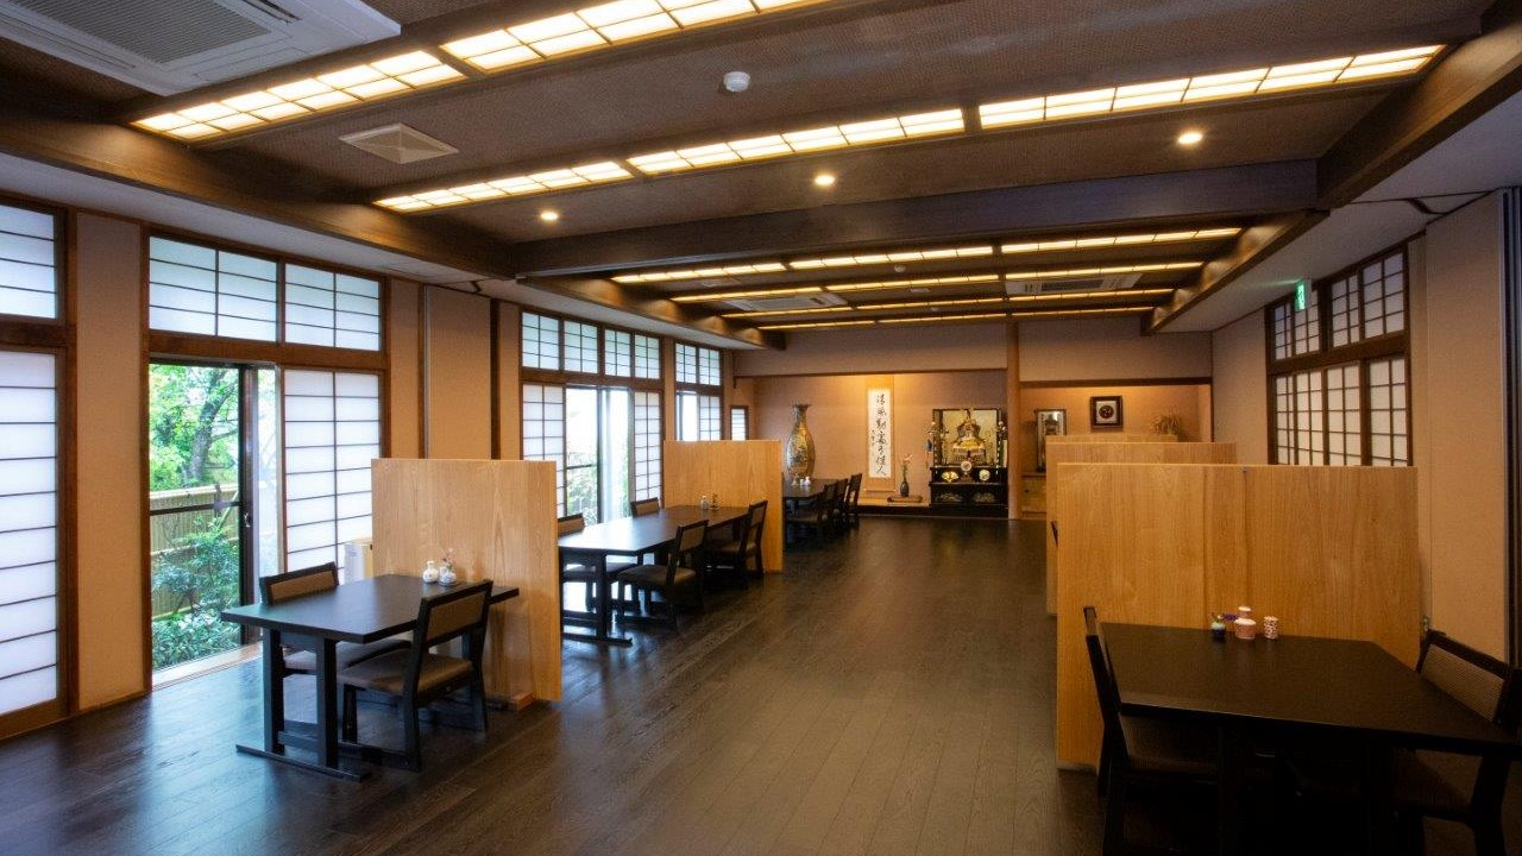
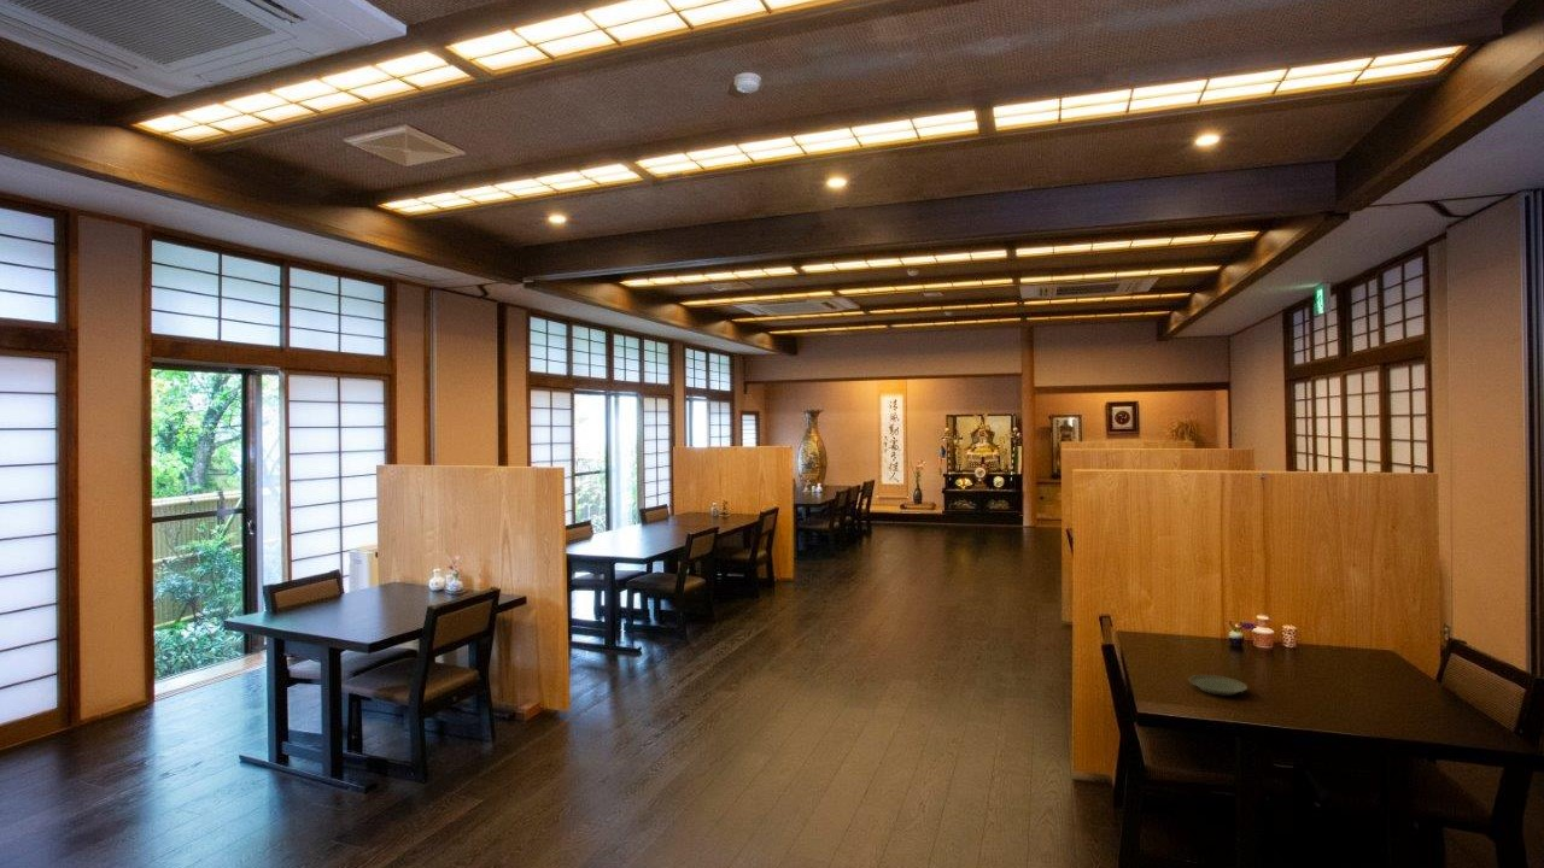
+ plate [1188,674,1248,696]
